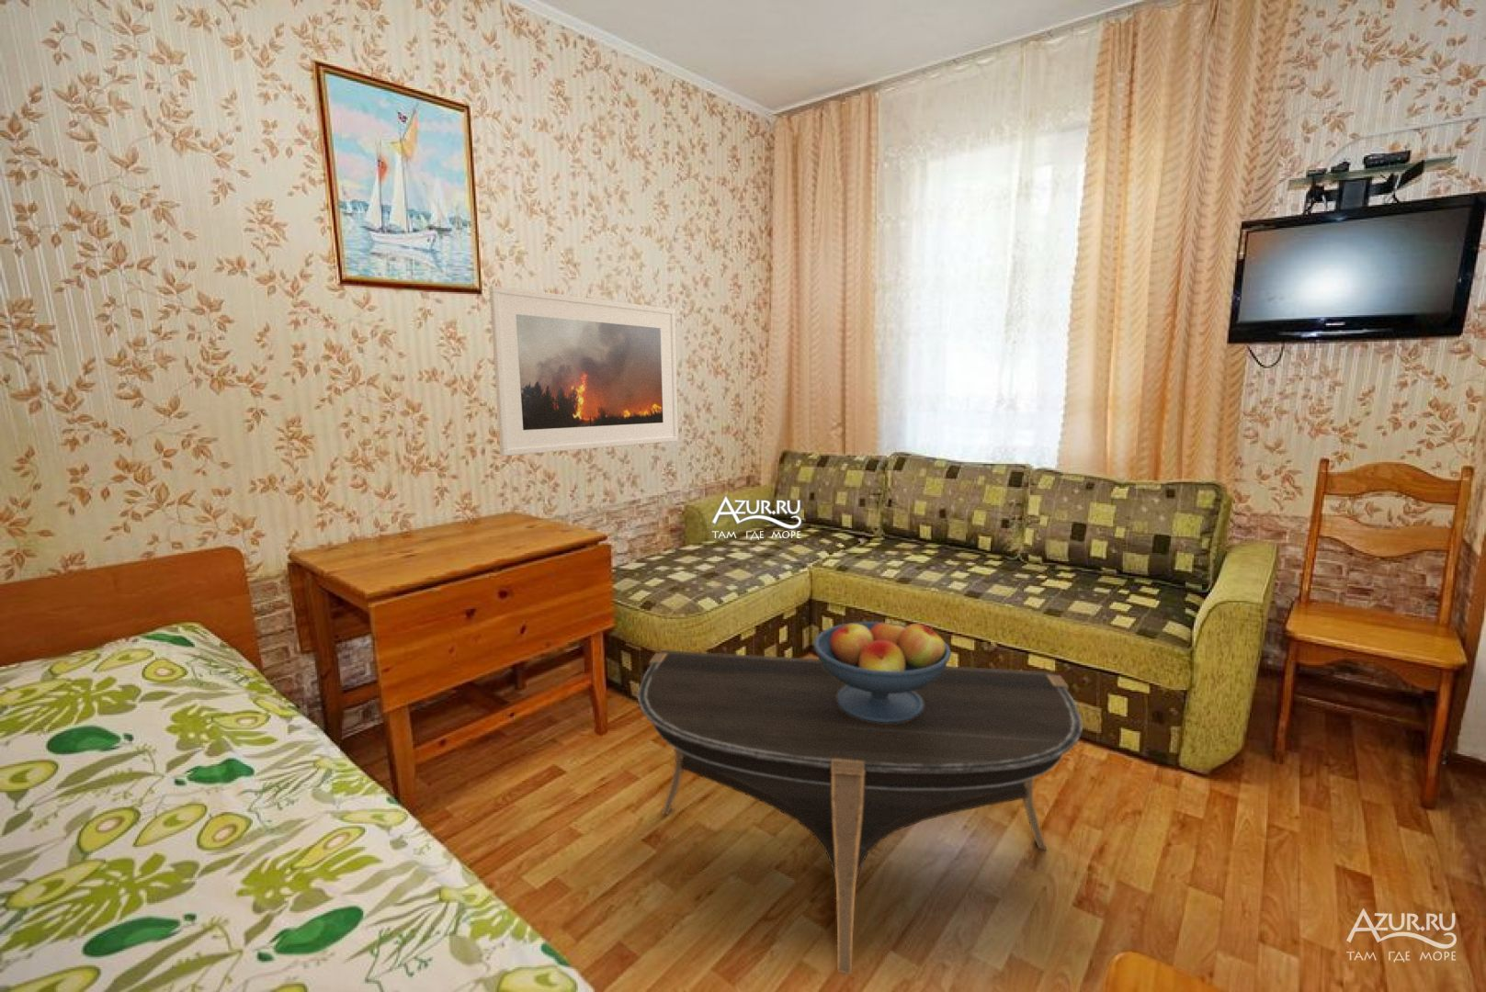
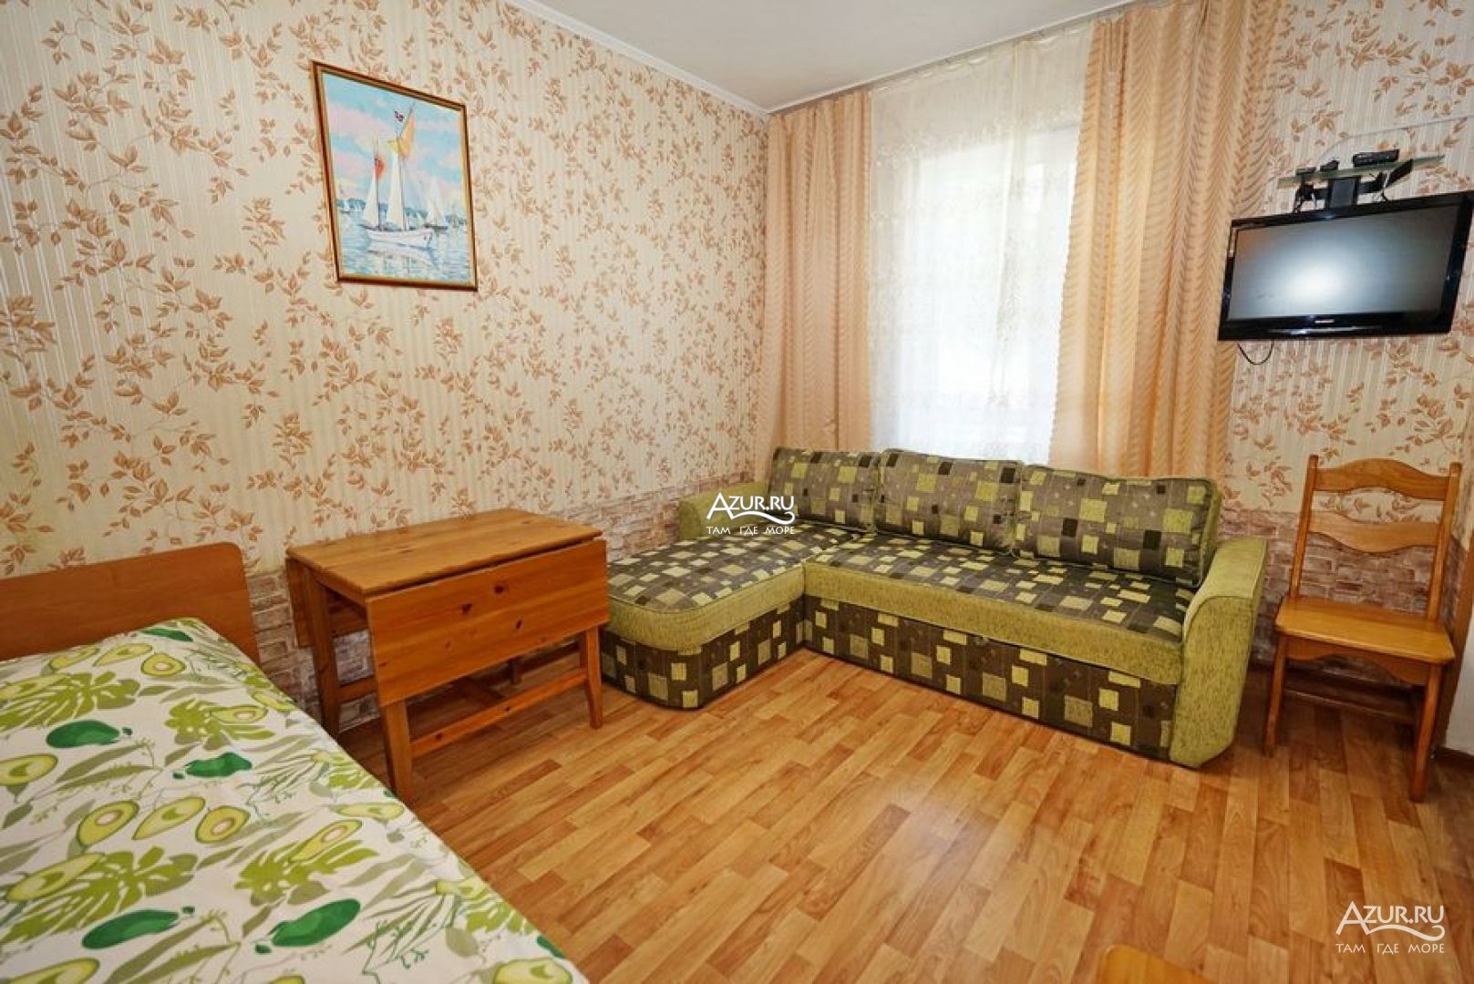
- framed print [488,285,679,456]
- coffee table [637,650,1083,975]
- fruit bowl [813,618,952,723]
